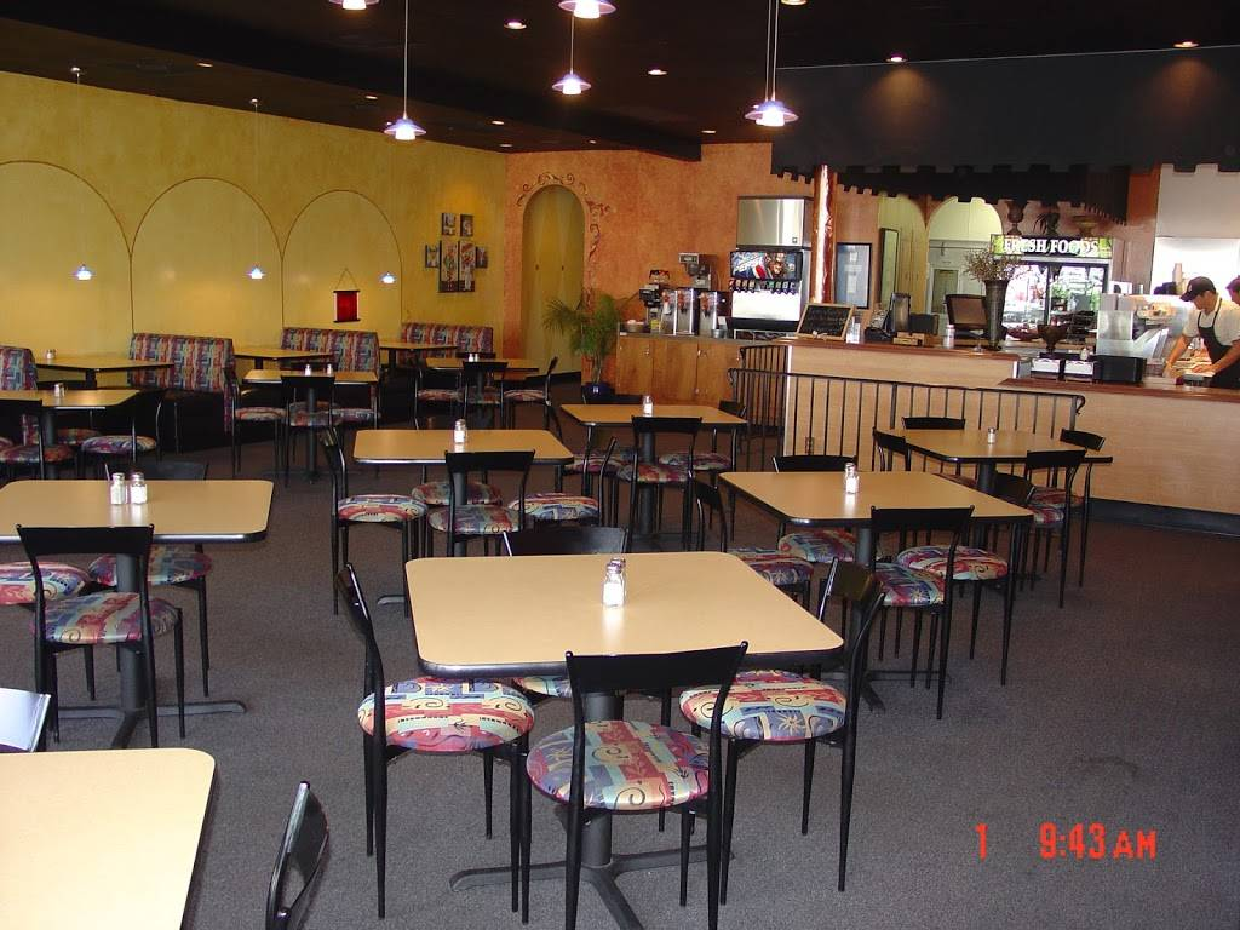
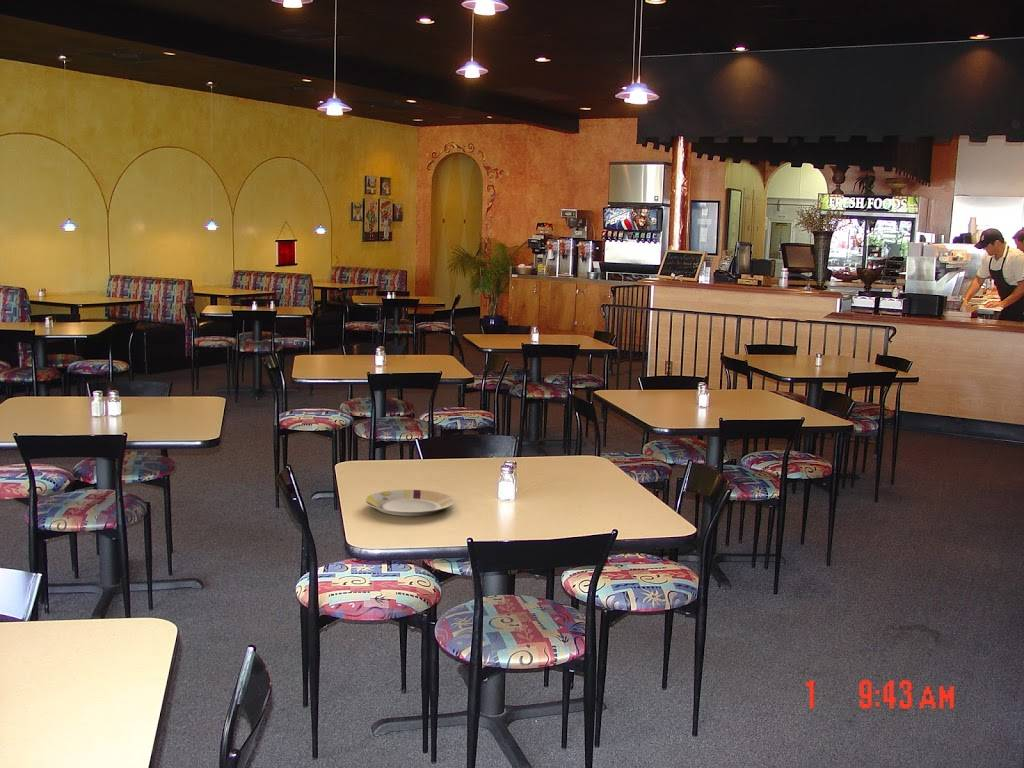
+ plate [364,489,455,517]
